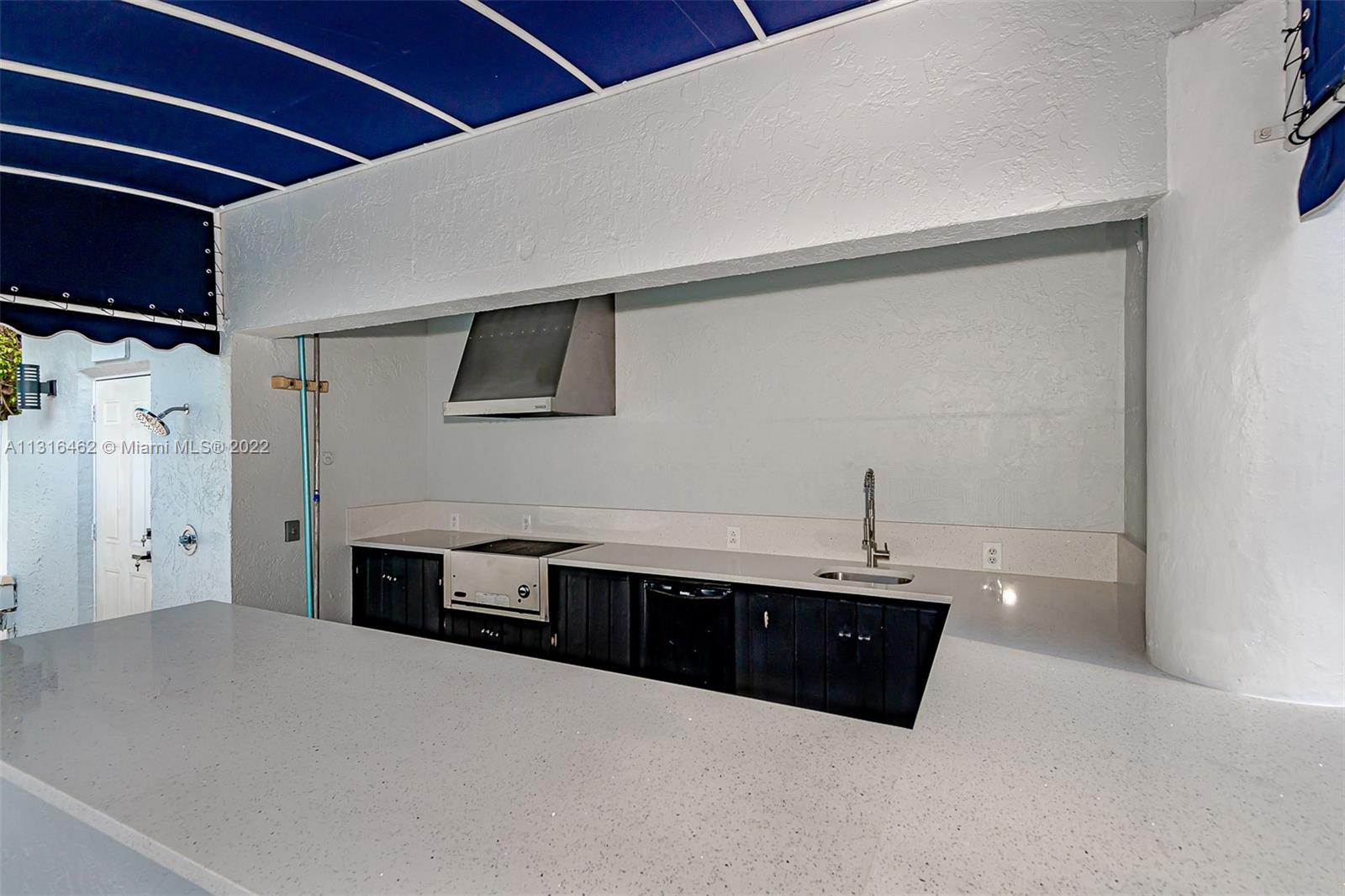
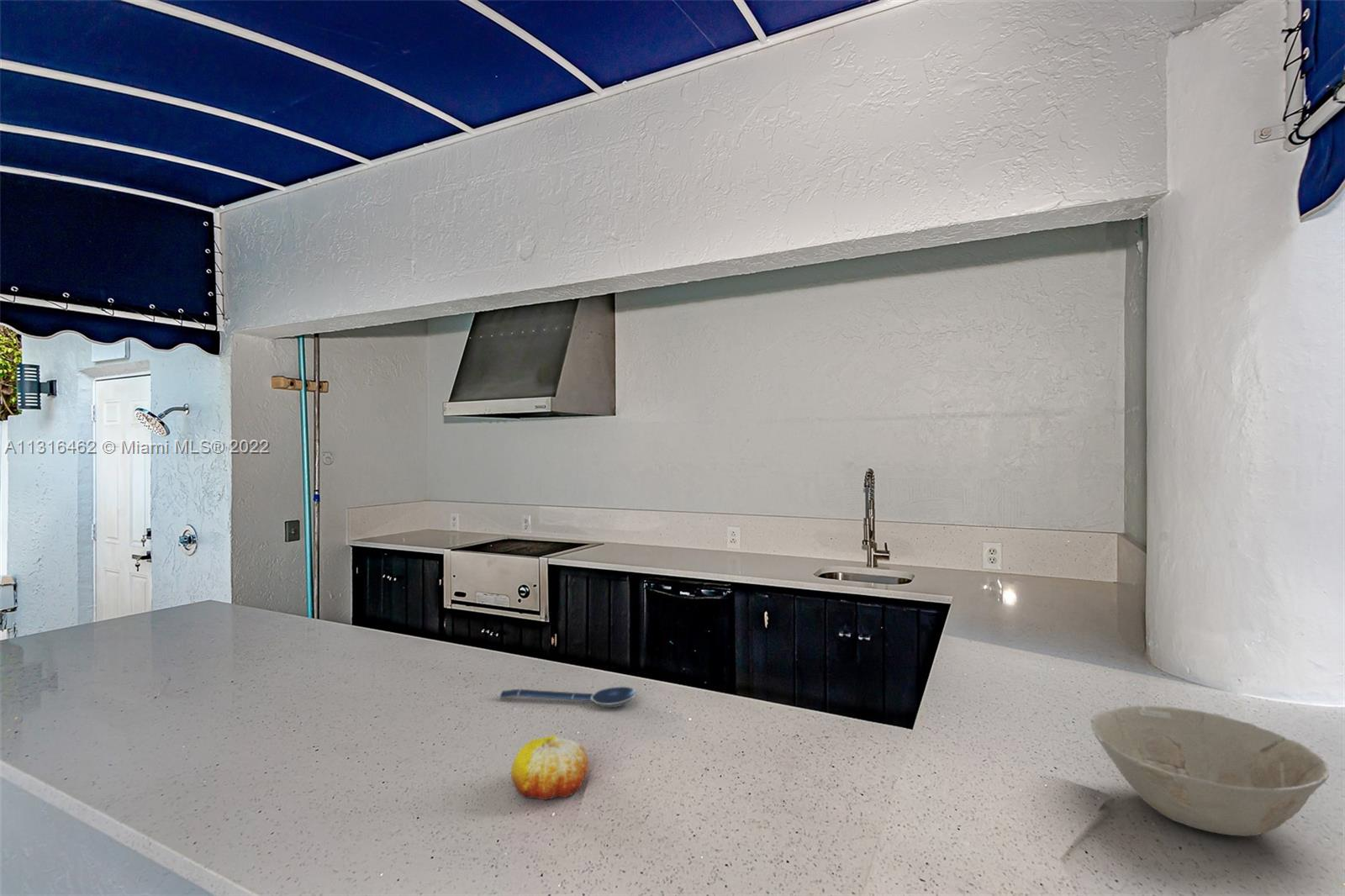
+ spoon [498,685,637,708]
+ fruit [510,734,589,801]
+ bowl [1089,704,1330,837]
